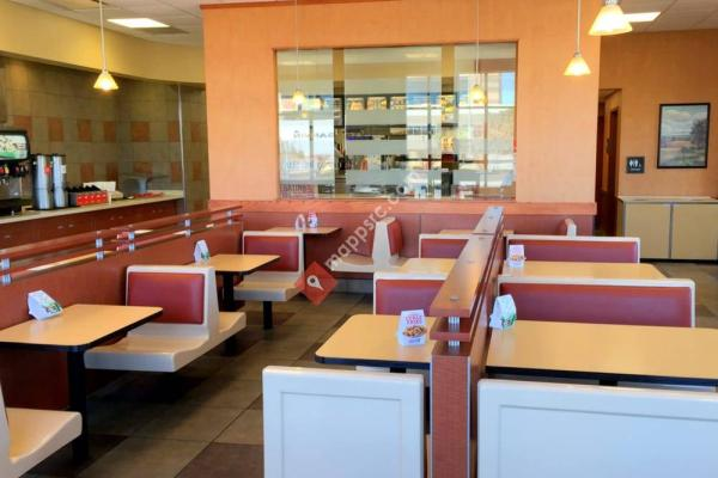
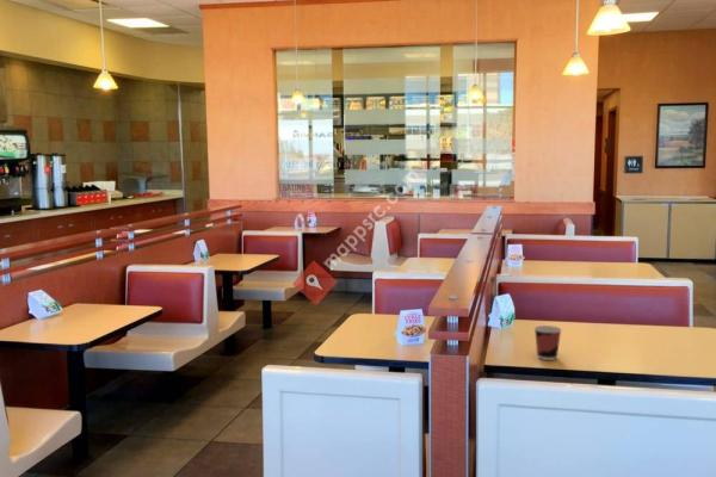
+ cup [533,324,563,361]
